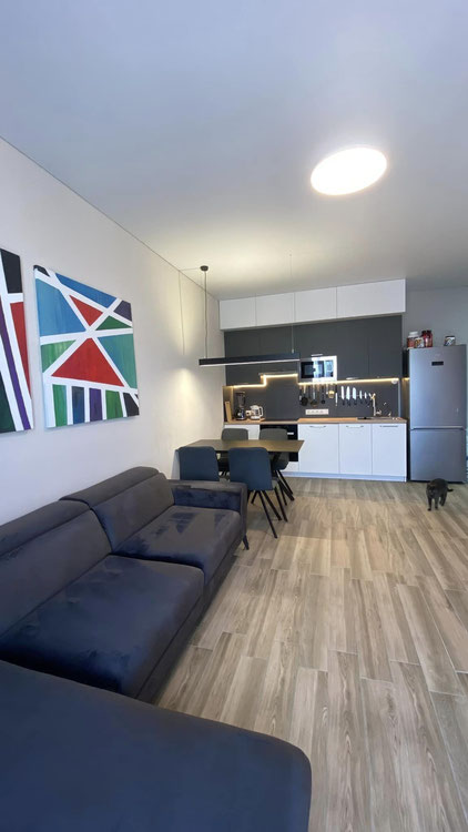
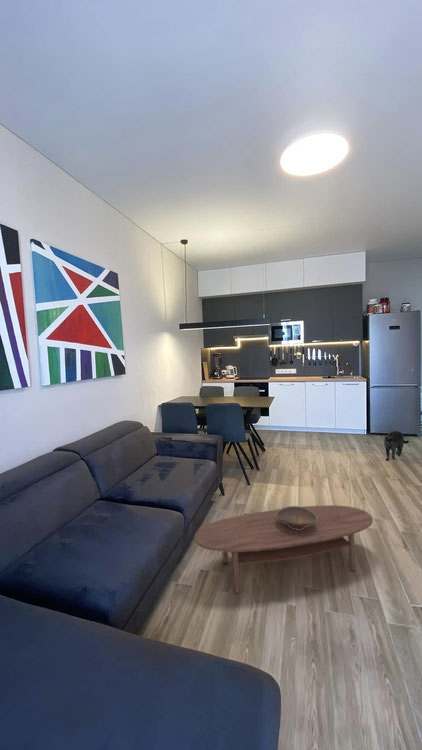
+ decorative bowl [276,505,317,530]
+ coffee table [194,504,374,594]
